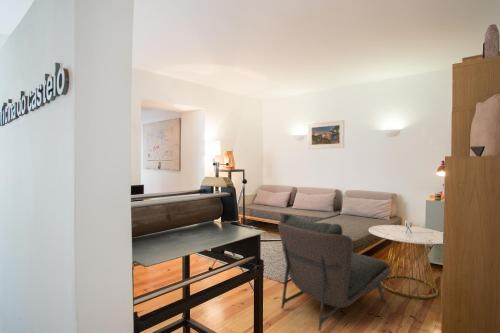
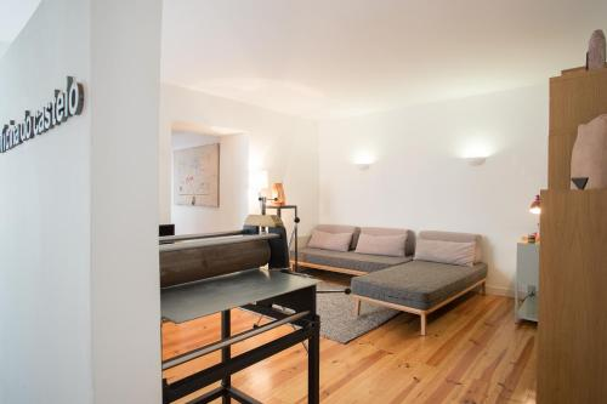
- side table [368,219,444,300]
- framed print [307,119,345,150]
- armless chair [277,213,392,332]
